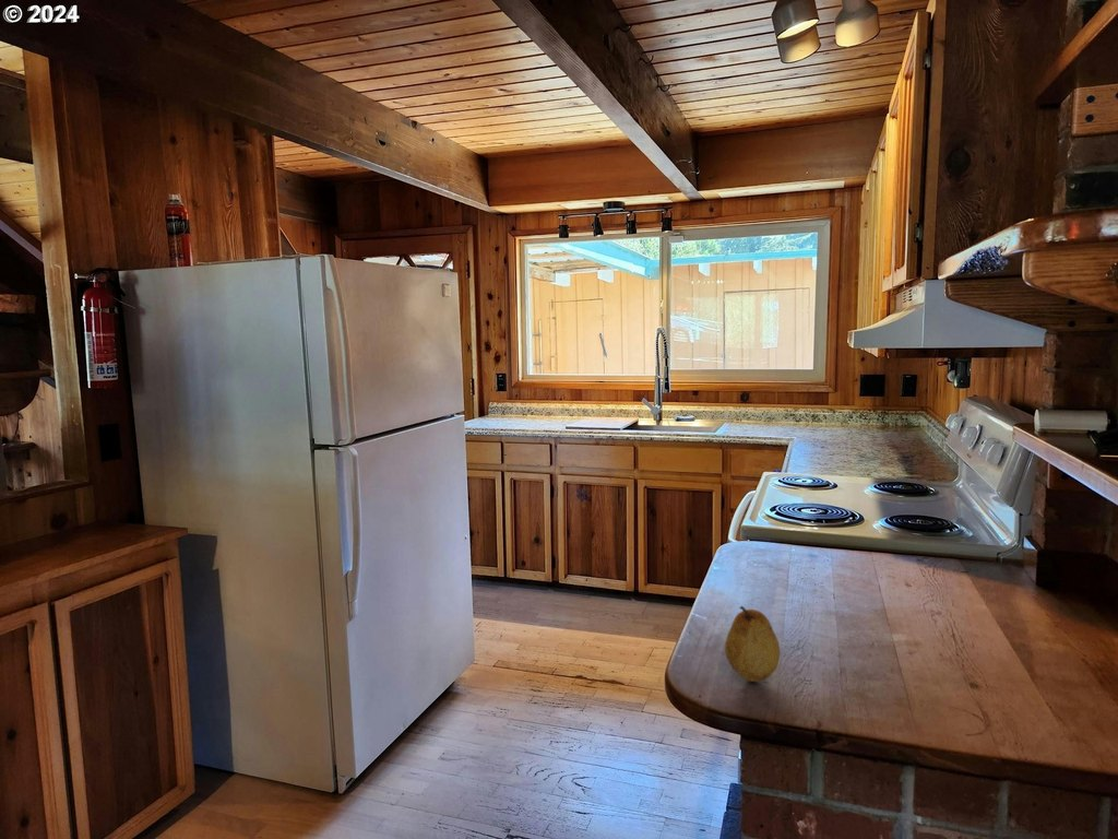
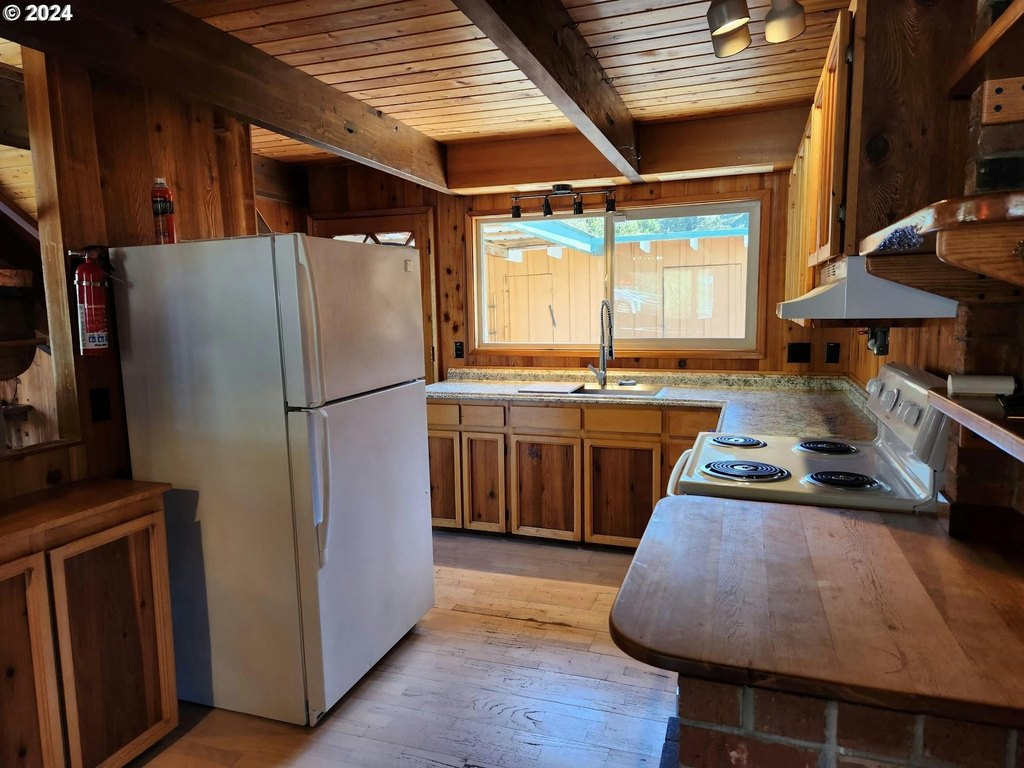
- fruit [724,605,782,683]
